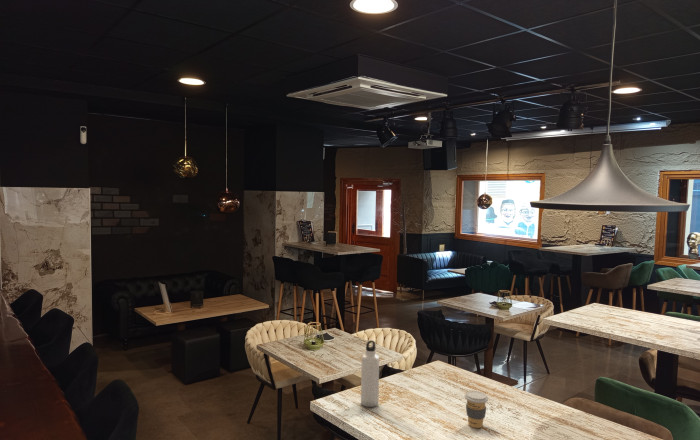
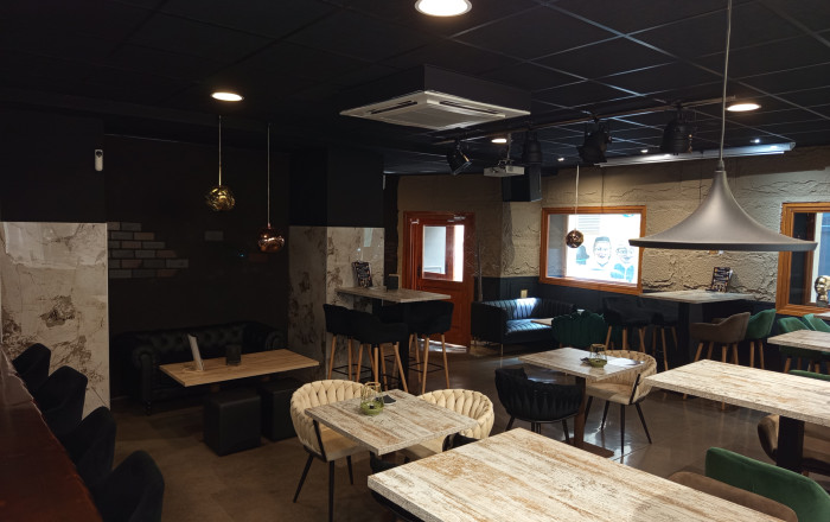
- water bottle [360,339,380,408]
- coffee cup [464,390,489,429]
